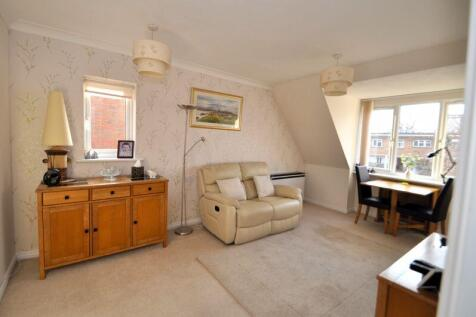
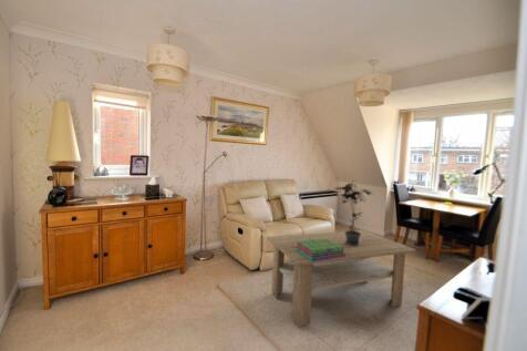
+ stack of books [294,238,345,261]
+ coffee table [266,229,416,328]
+ potted plant [332,182,374,246]
